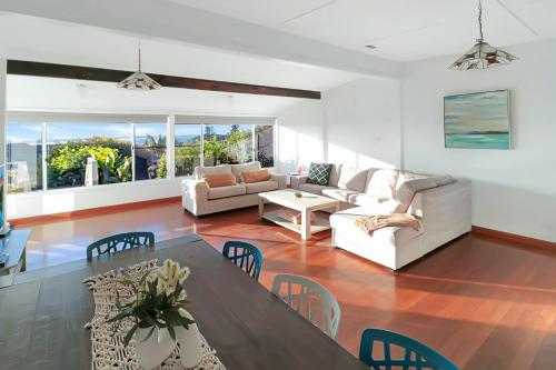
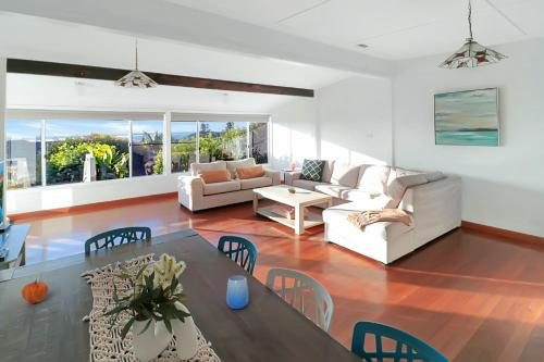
+ cup [225,274,249,310]
+ fruit [21,279,49,304]
